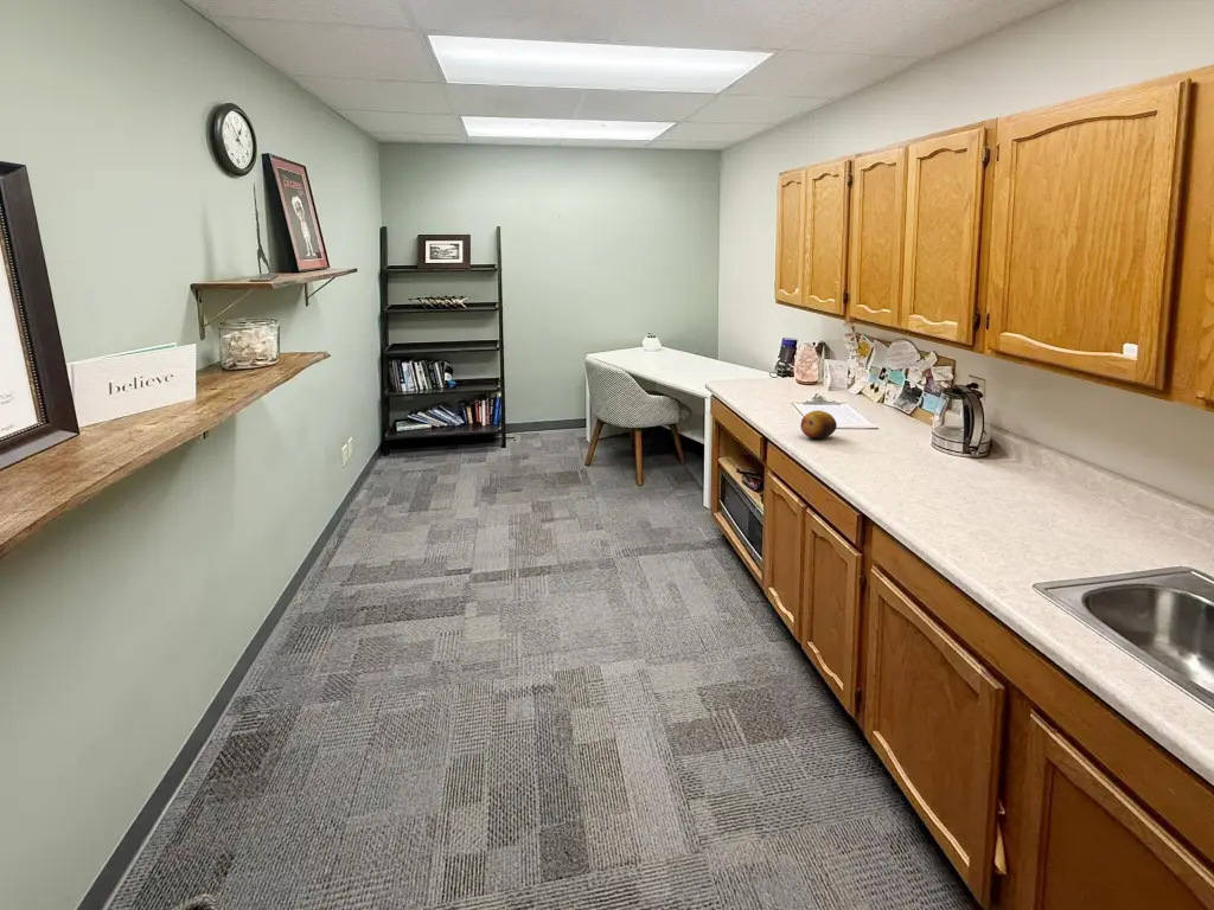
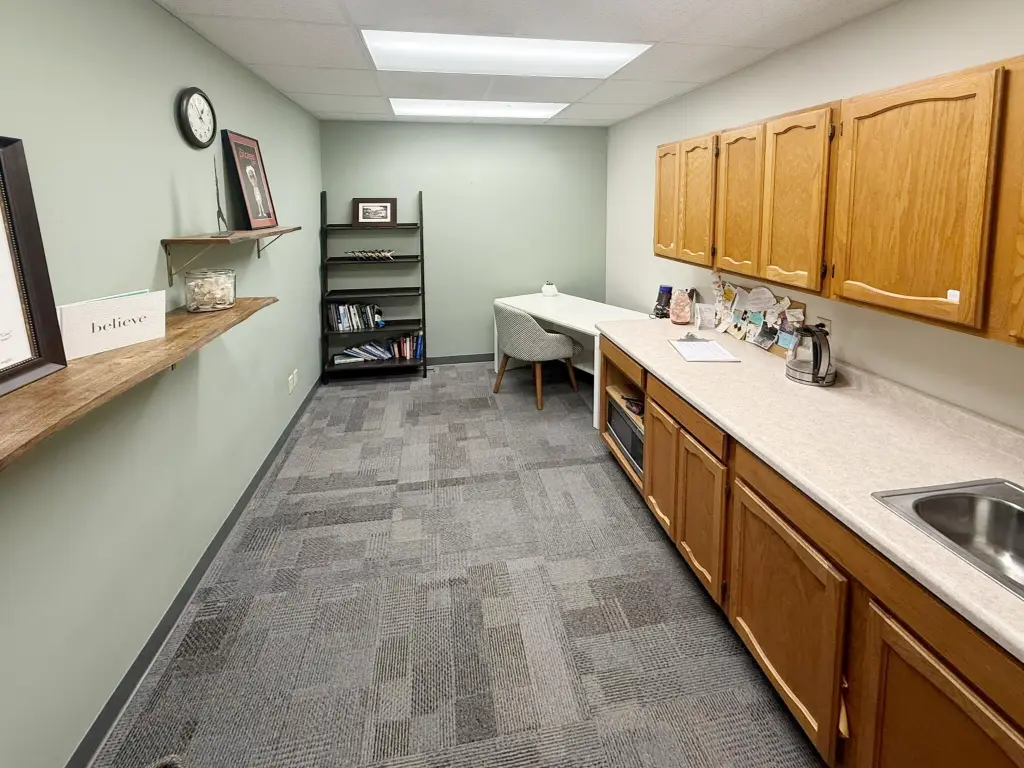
- fruit [799,409,838,440]
